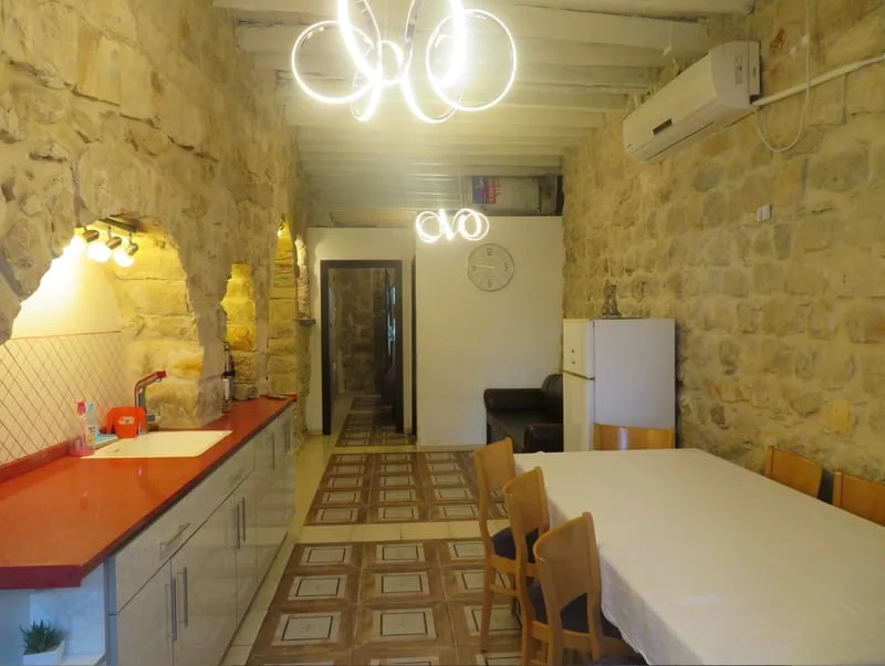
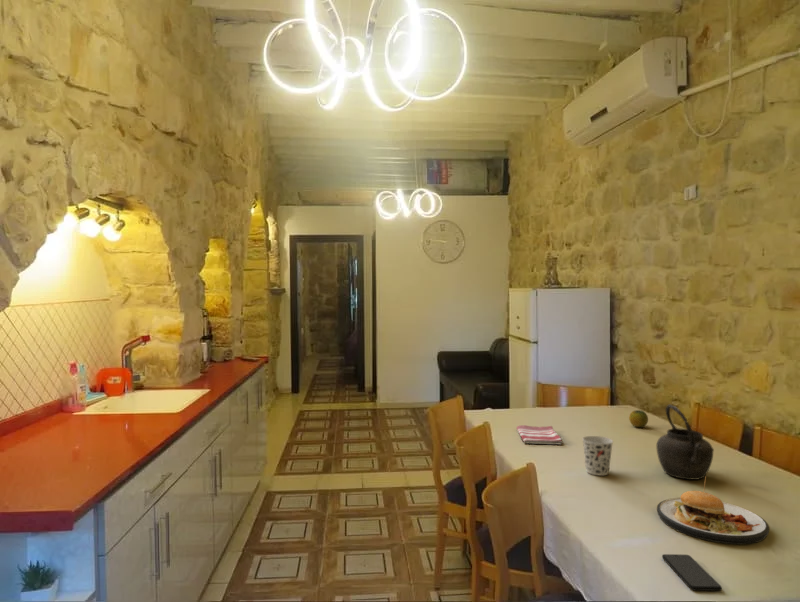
+ fruit [628,409,649,428]
+ plate [656,475,770,545]
+ smartphone [661,553,723,592]
+ dish towel [515,424,563,445]
+ cup [581,435,614,477]
+ kettle [655,404,715,481]
